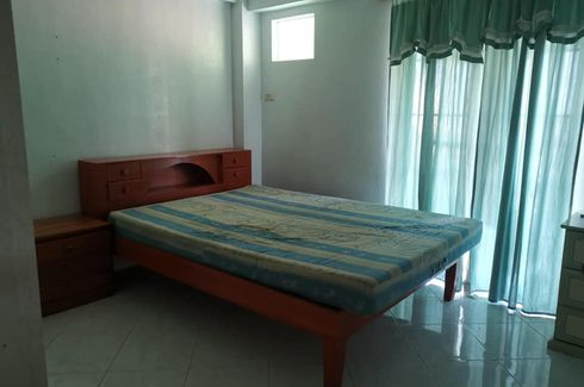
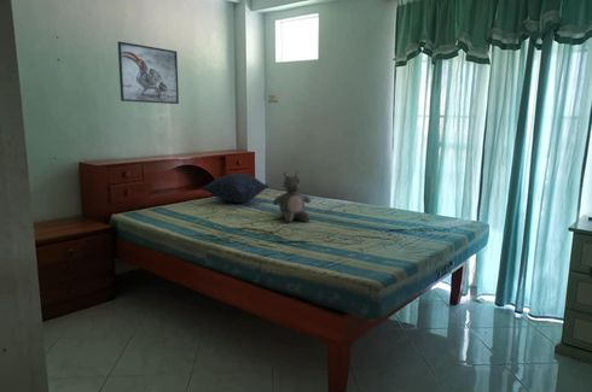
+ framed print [116,41,180,105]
+ teddy bear [272,170,312,224]
+ pillow [201,172,271,204]
